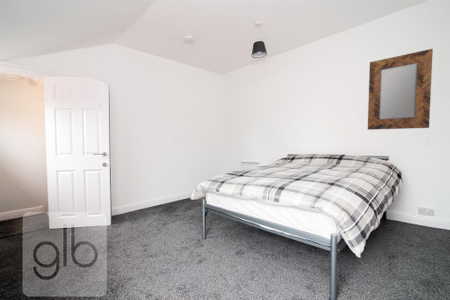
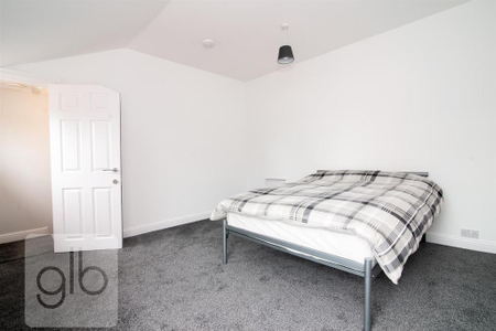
- home mirror [367,48,434,131]
